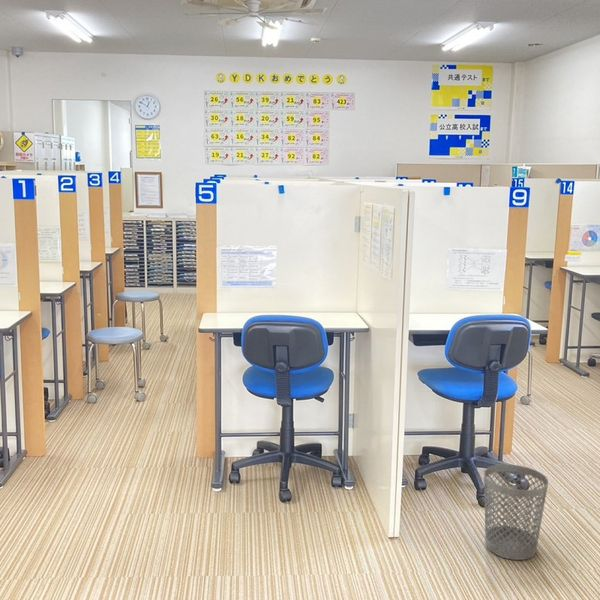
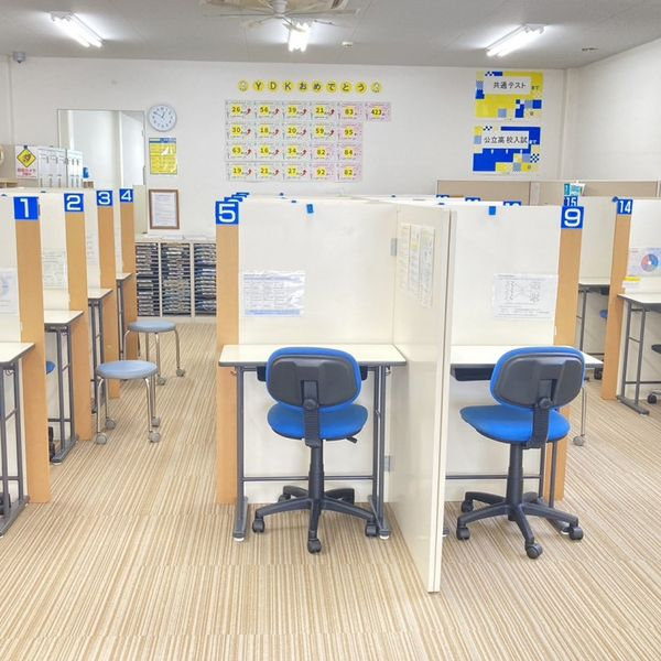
- wastebasket [483,463,549,561]
